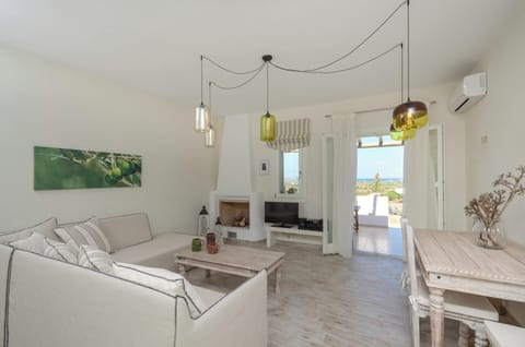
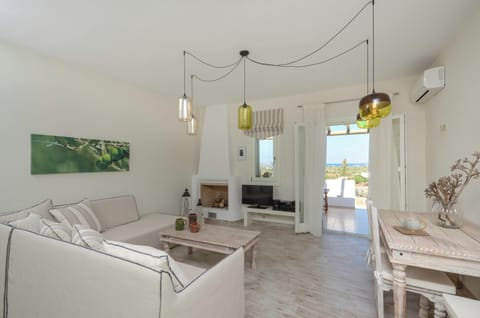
+ teapot [392,214,431,237]
